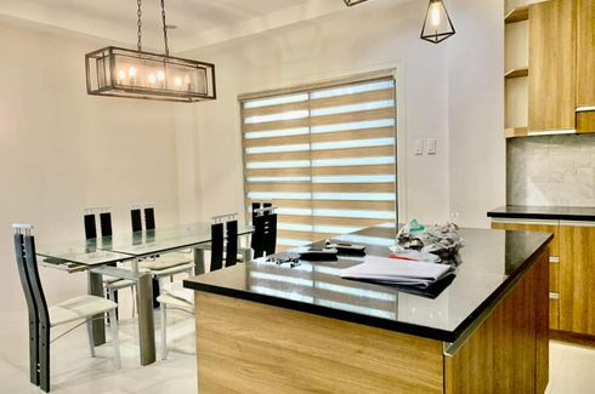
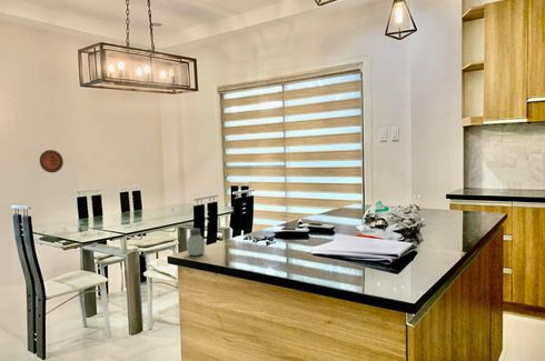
+ decorative plate [39,149,65,173]
+ saltshaker [186,228,206,257]
